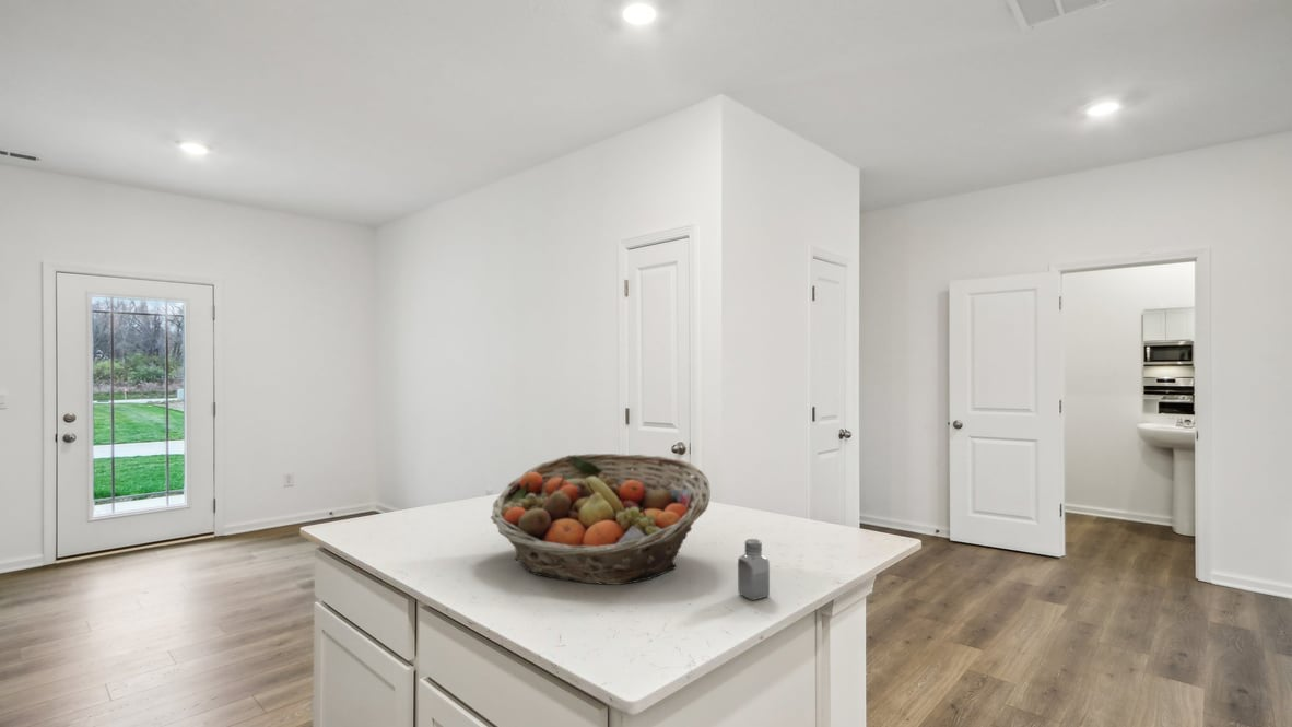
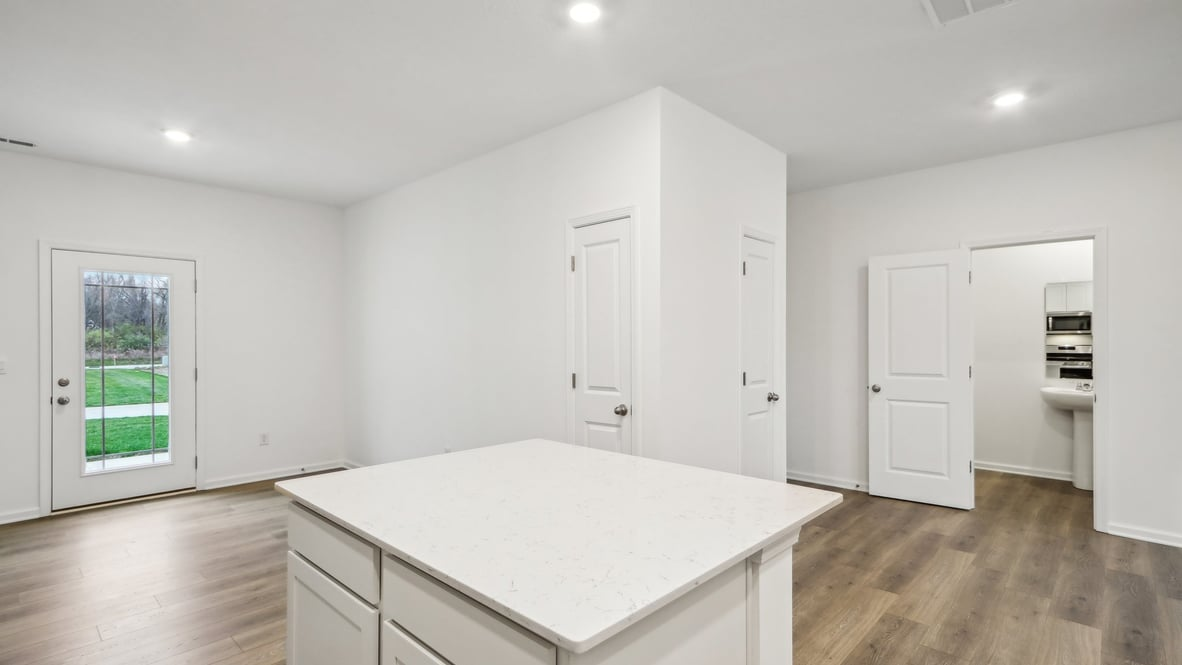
- fruit basket [490,453,712,586]
- saltshaker [737,538,771,601]
